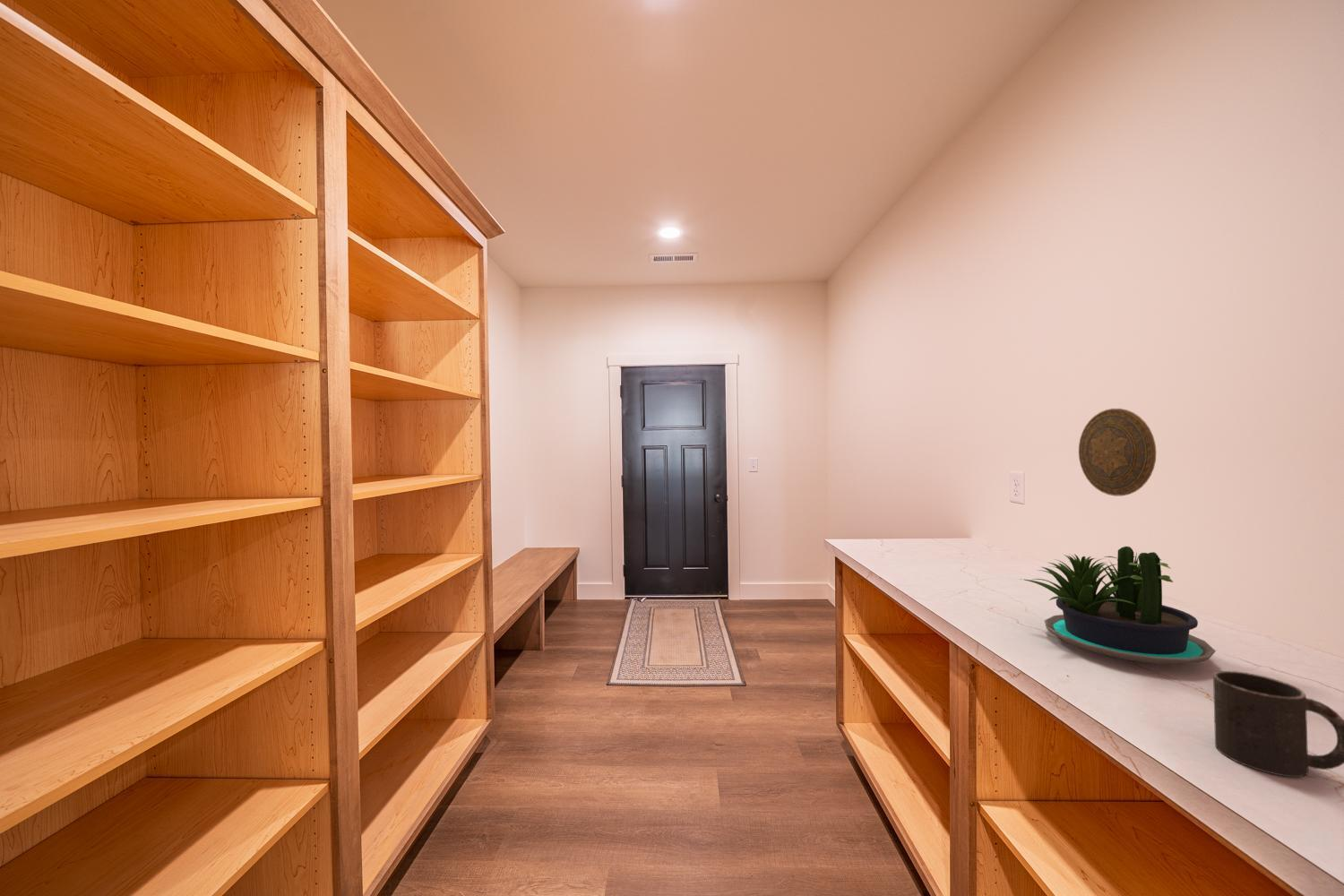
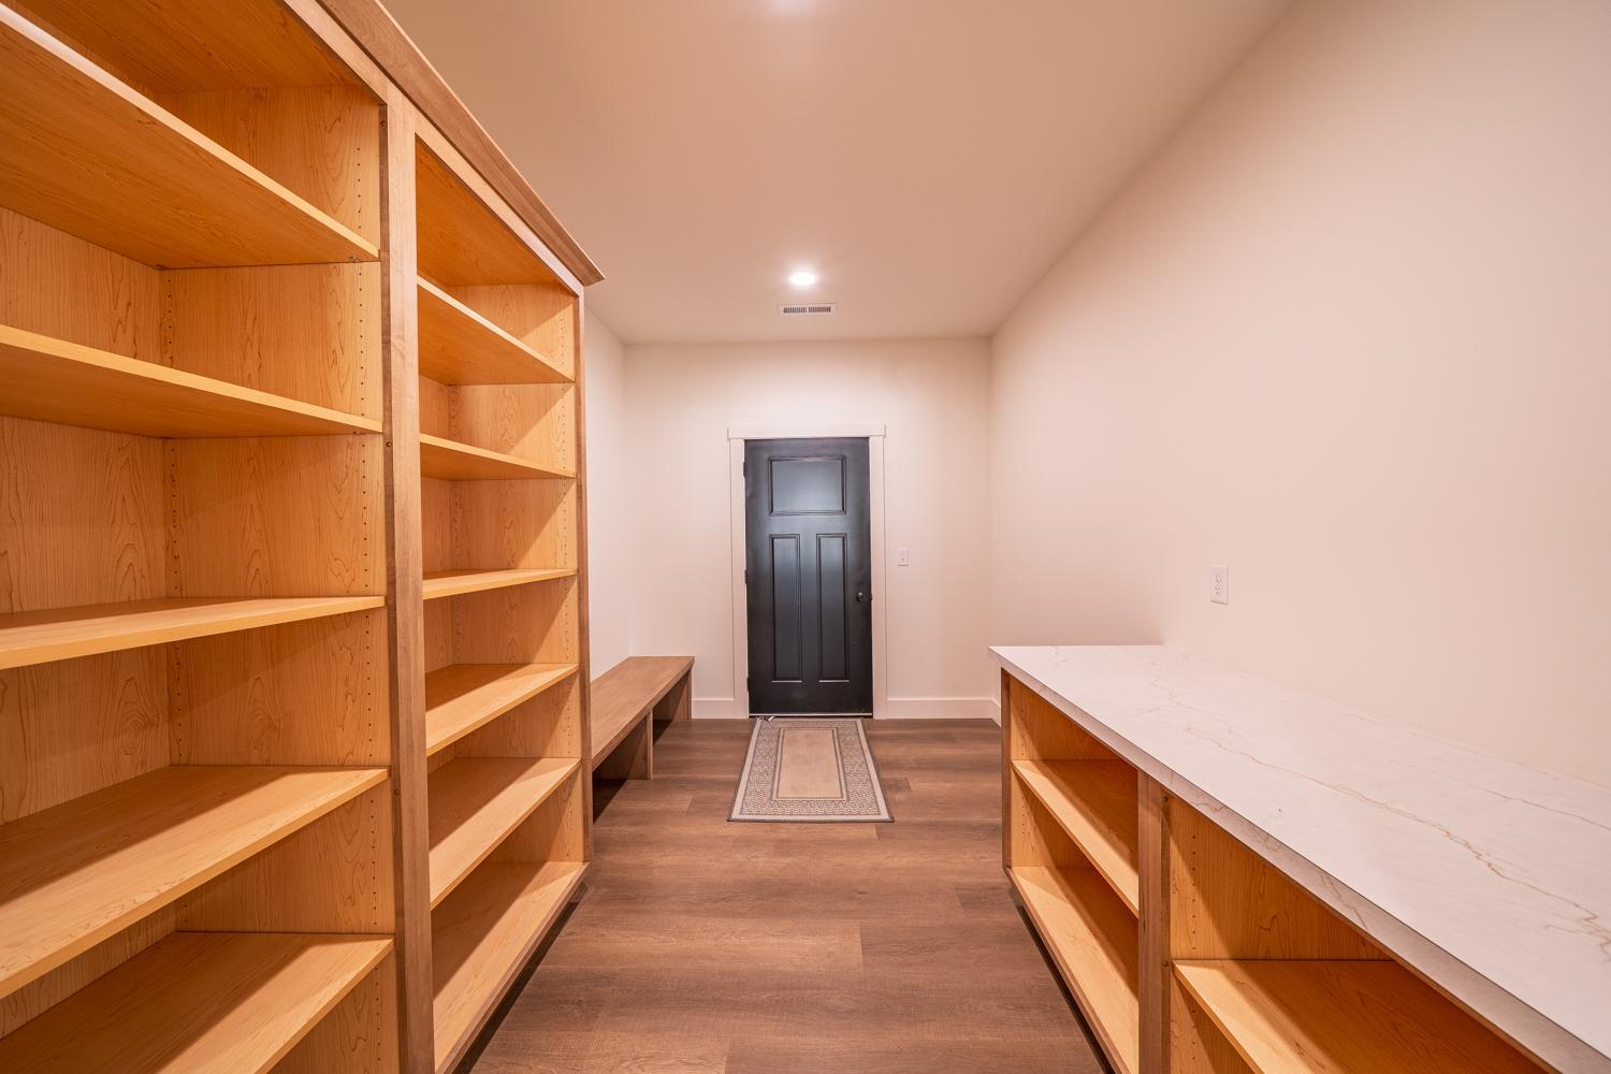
- mug [1212,670,1344,778]
- decorative plate [1078,408,1157,496]
- potted plant [1019,546,1217,666]
